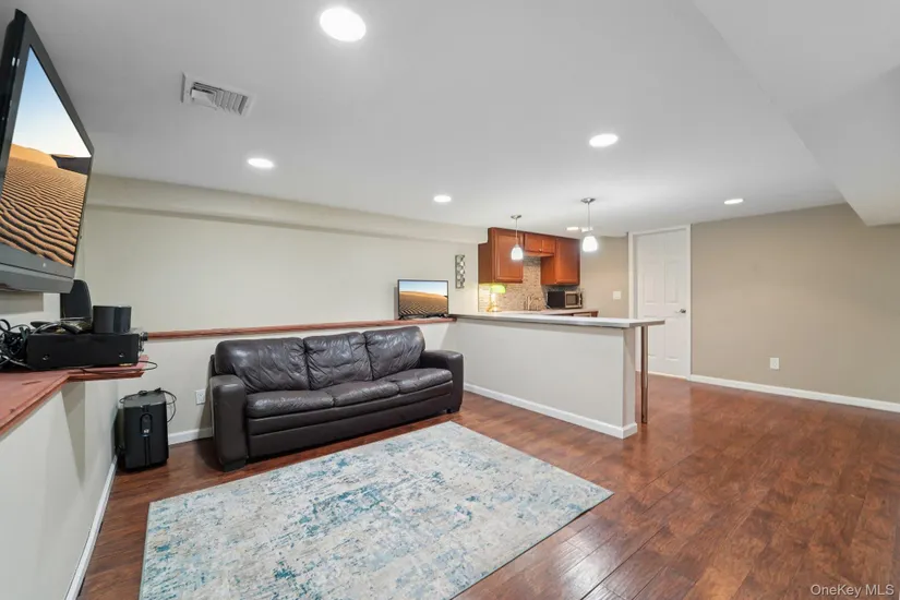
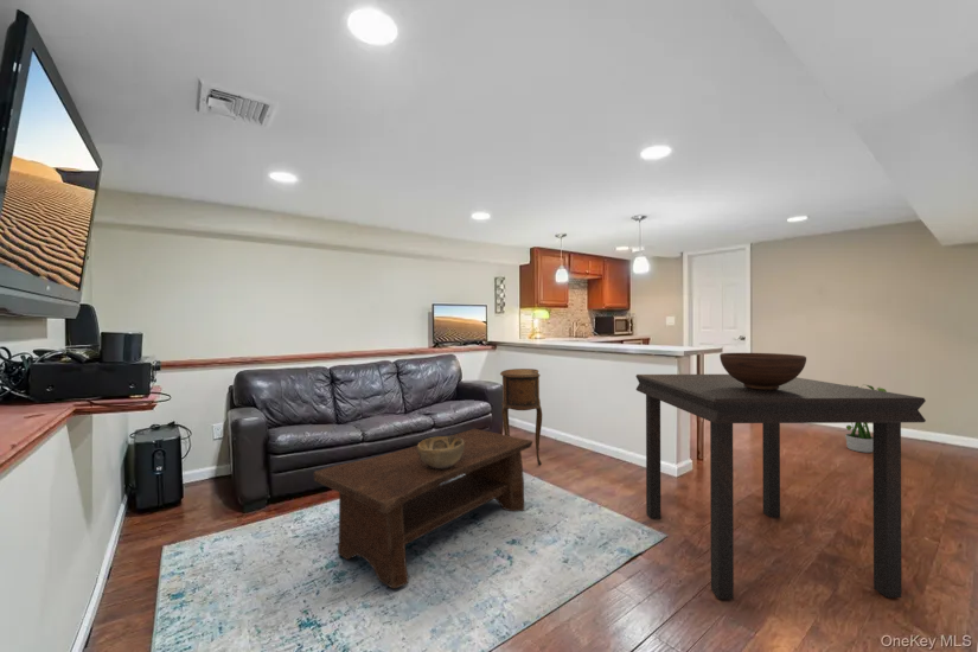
+ dining table [634,373,927,600]
+ potted plant [844,383,888,454]
+ decorative bowl [416,435,465,468]
+ side table [499,367,543,466]
+ coffee table [313,428,533,589]
+ fruit bowl [718,352,807,390]
